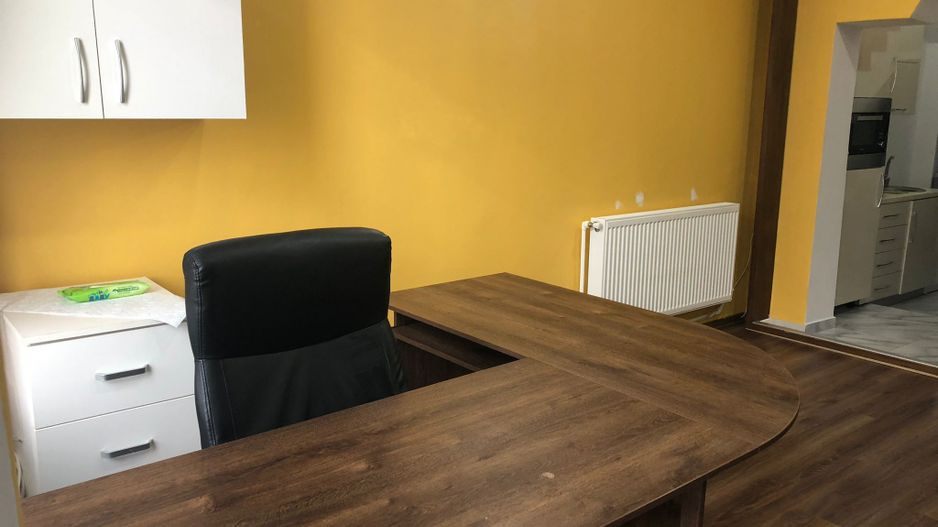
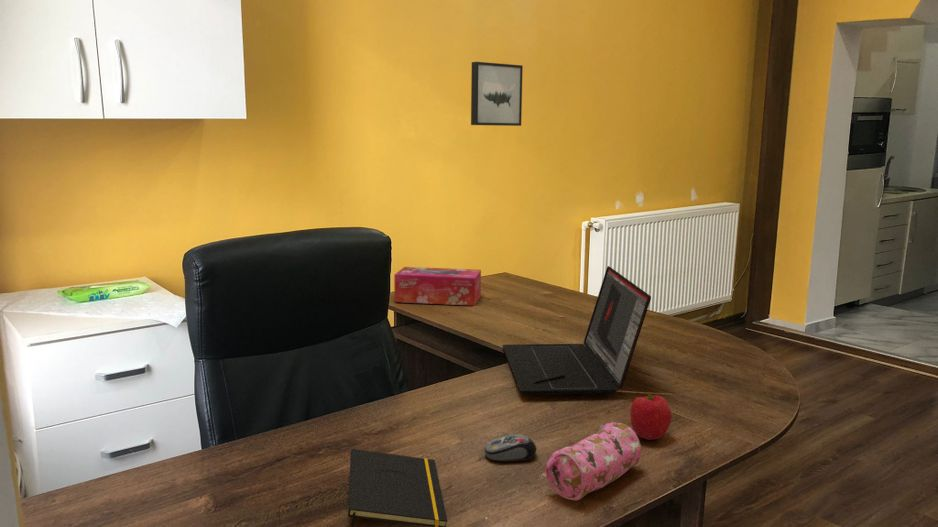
+ tissue box [393,266,482,307]
+ laptop [501,265,652,396]
+ notepad [347,448,448,527]
+ wall art [470,61,524,127]
+ pencil case [544,421,642,501]
+ fruit [629,393,673,441]
+ computer mouse [484,434,537,463]
